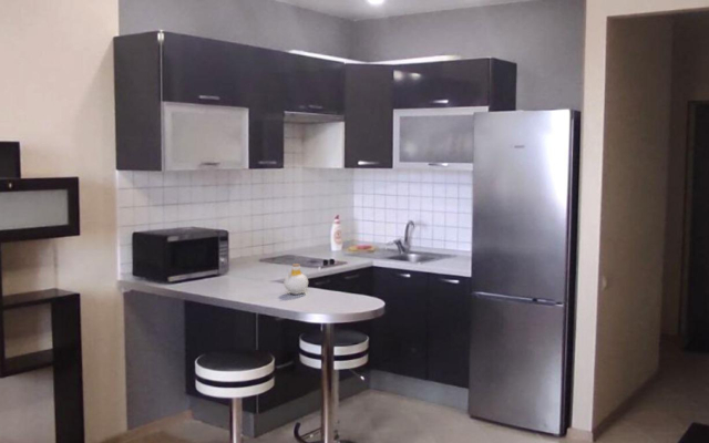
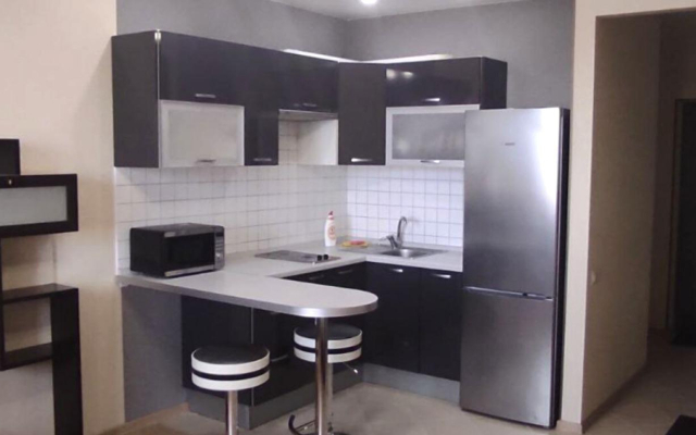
- bottle [282,262,309,295]
